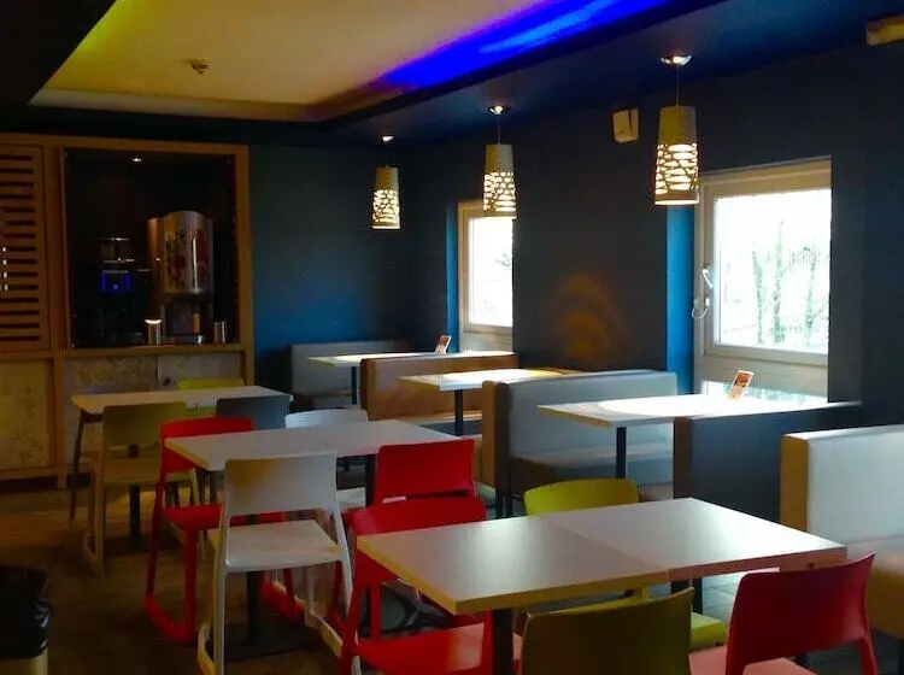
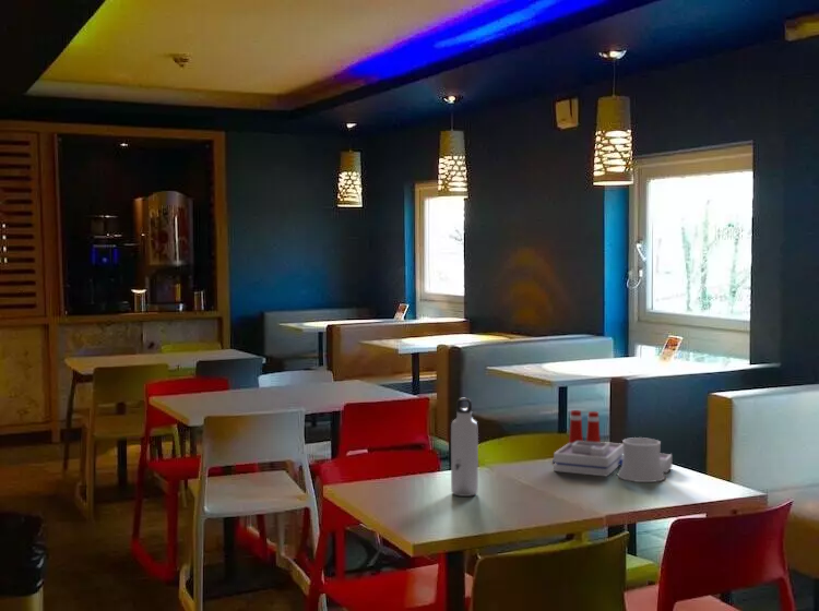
+ architectural model [551,409,673,483]
+ water bottle [450,397,479,498]
